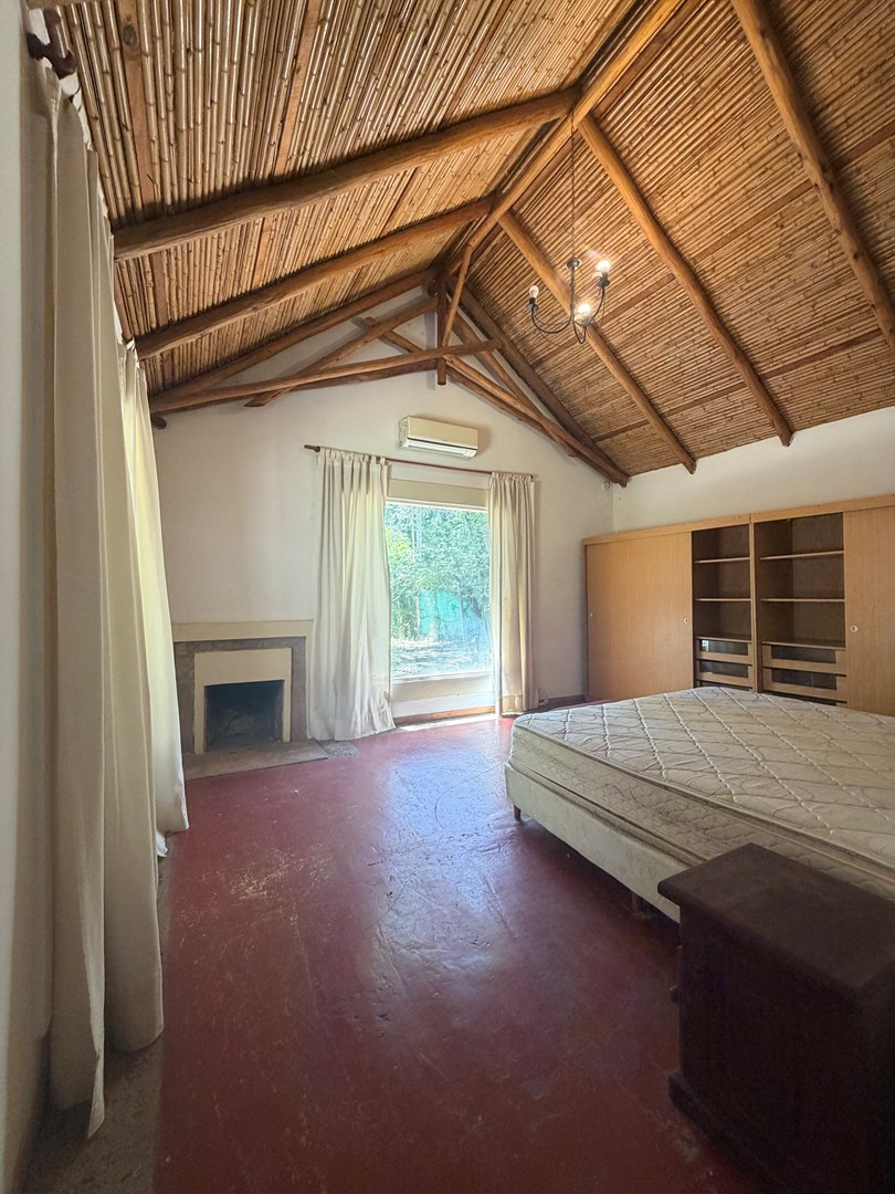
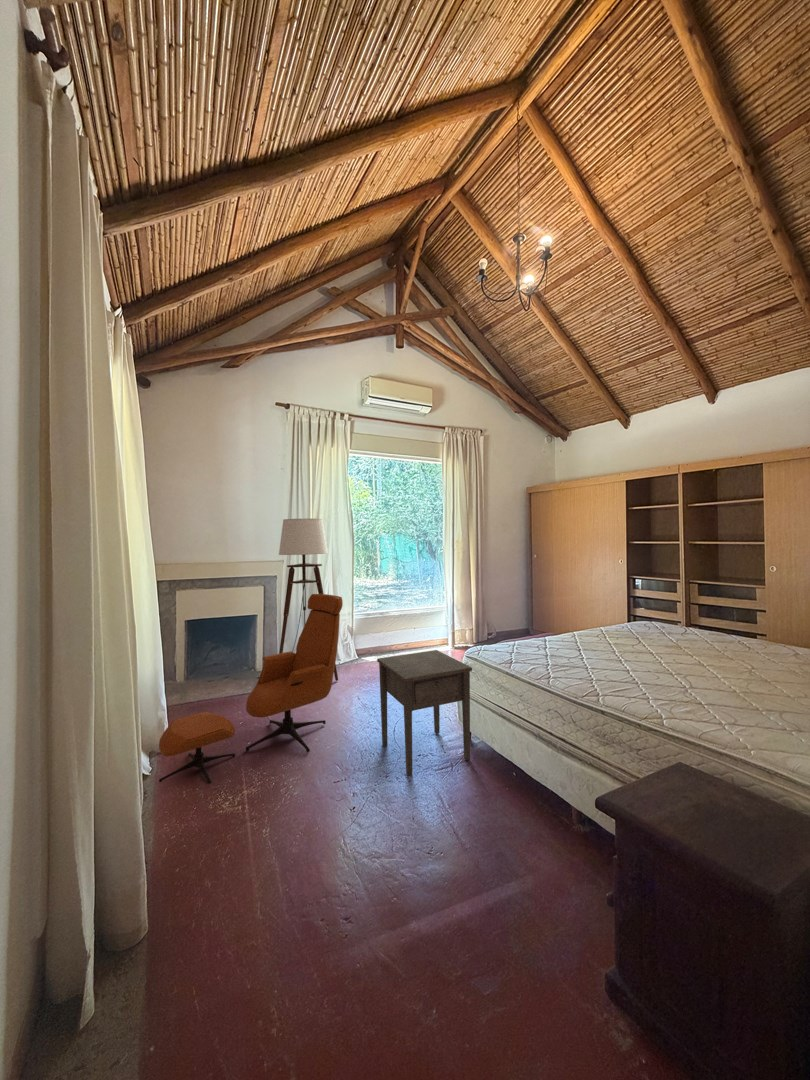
+ lounge chair [158,593,344,785]
+ nightstand [376,649,473,777]
+ floor lamp [256,518,339,682]
